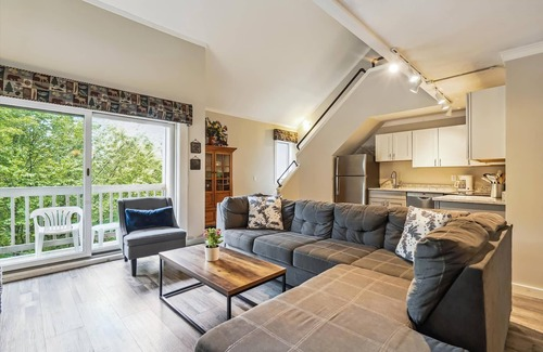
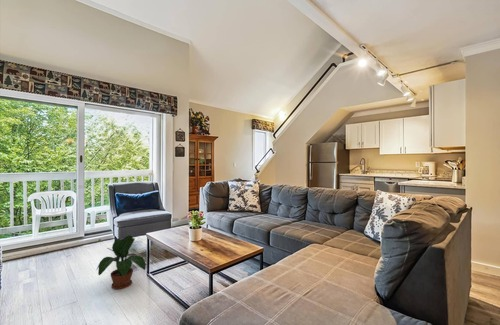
+ potted plant [95,234,147,290]
